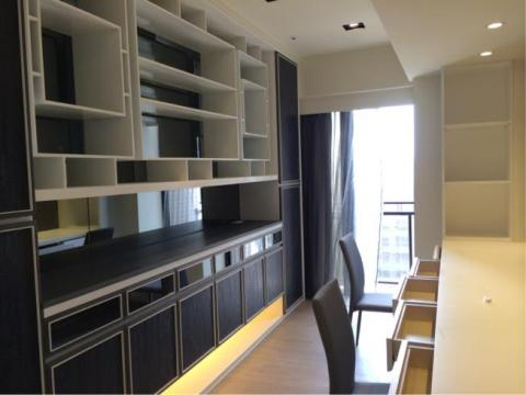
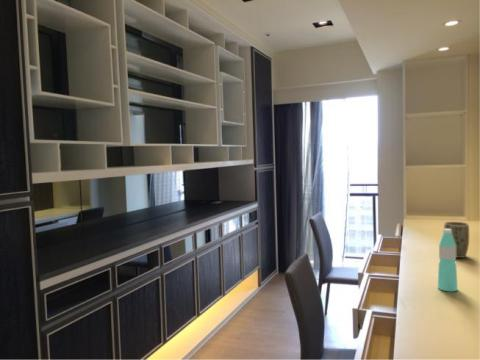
+ plant pot [443,221,470,259]
+ water bottle [437,228,459,292]
